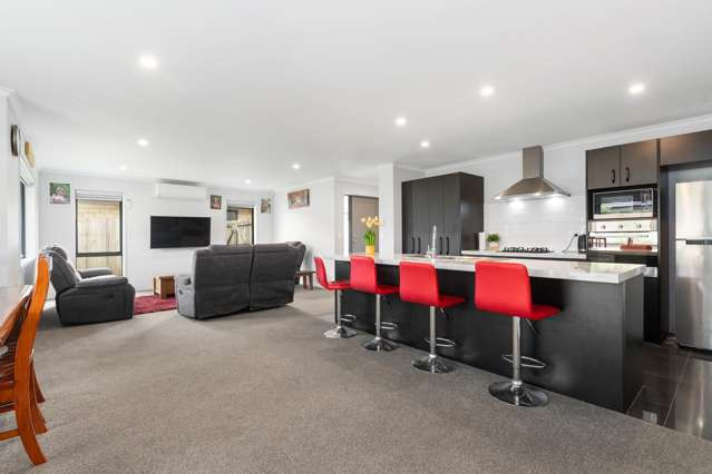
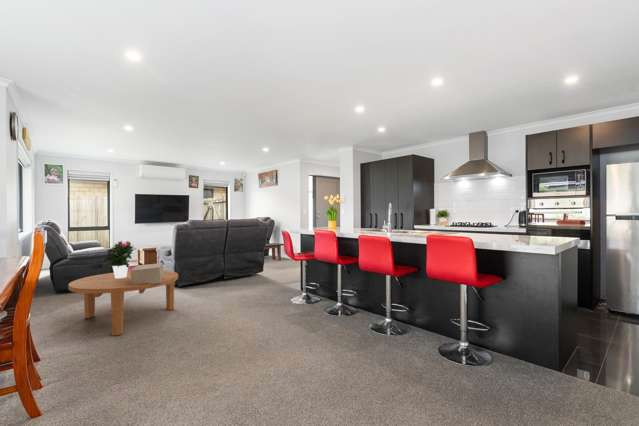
+ decorative box [130,262,164,285]
+ potted flower [102,240,137,278]
+ coffee table [67,269,179,337]
